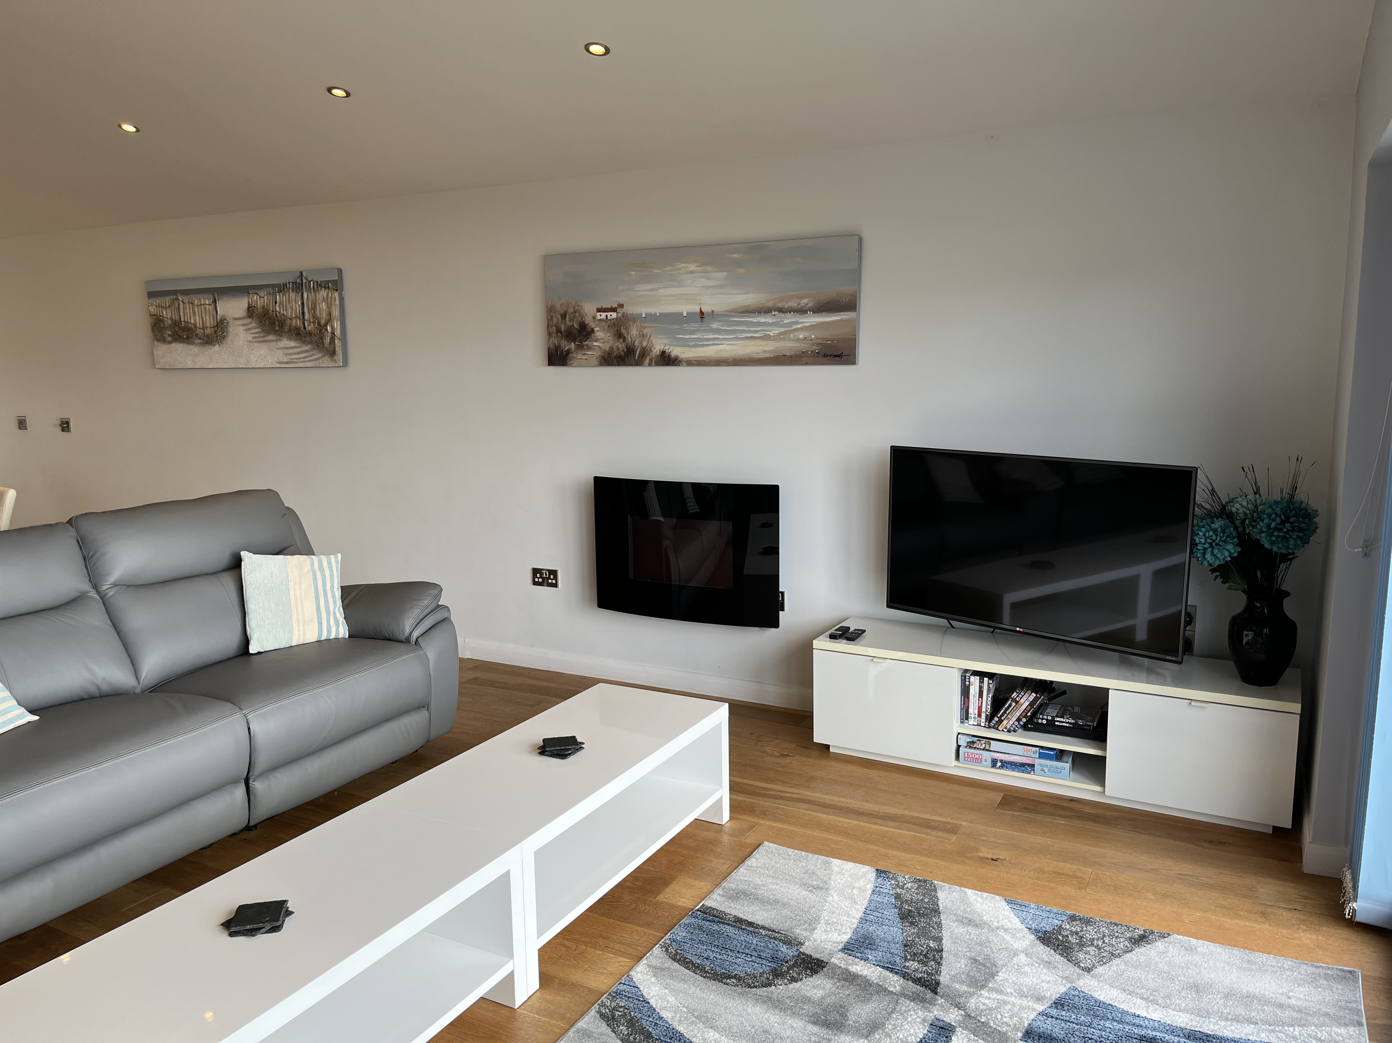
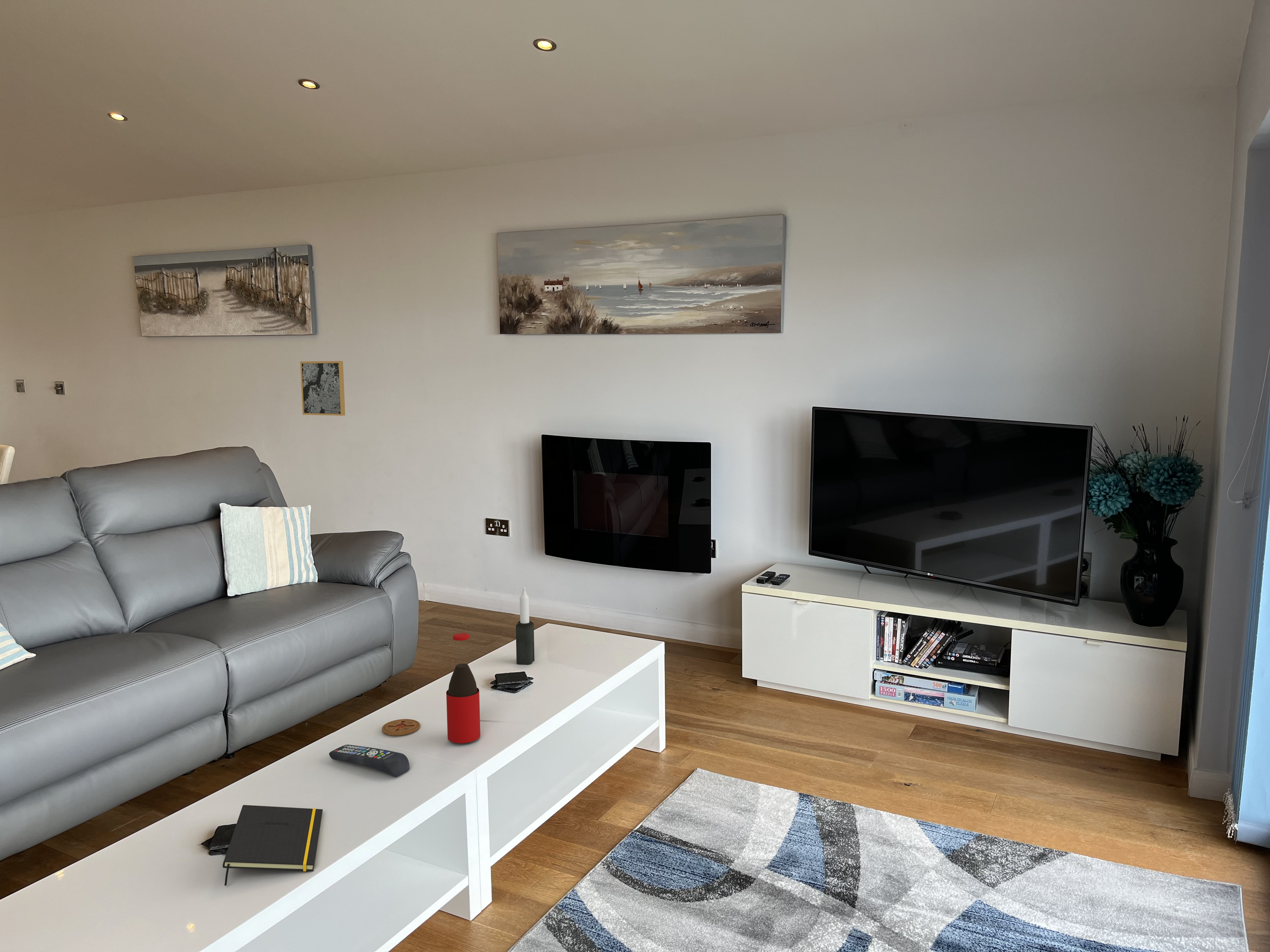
+ wall art [300,361,346,416]
+ bottle [446,633,481,744]
+ candle [516,587,535,665]
+ remote control [329,744,410,777]
+ coaster [381,719,420,736]
+ notepad [222,805,323,886]
